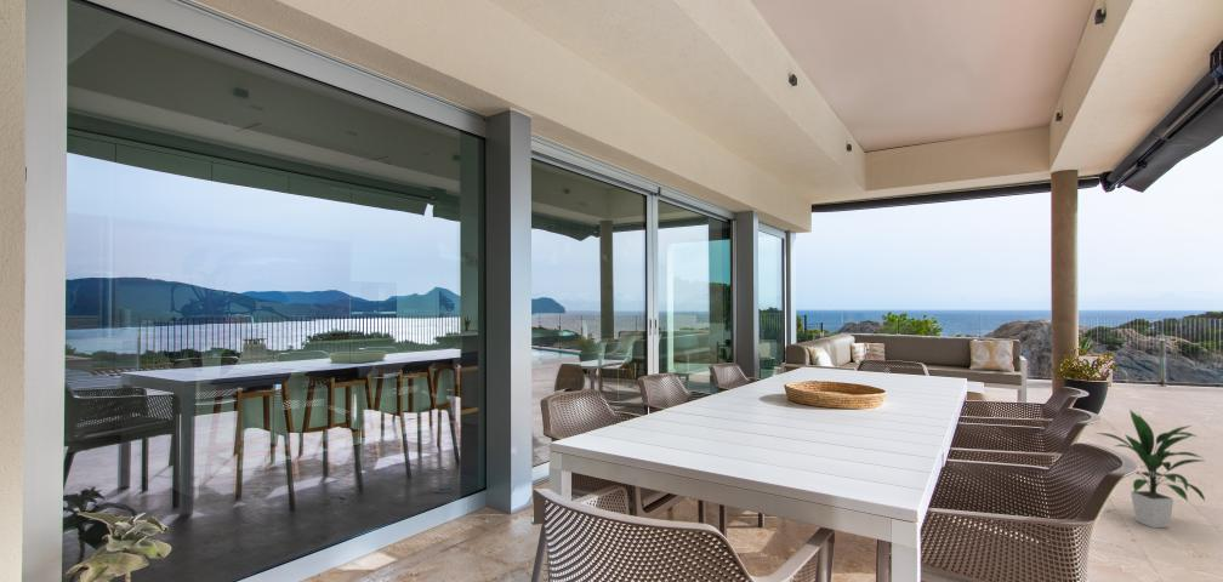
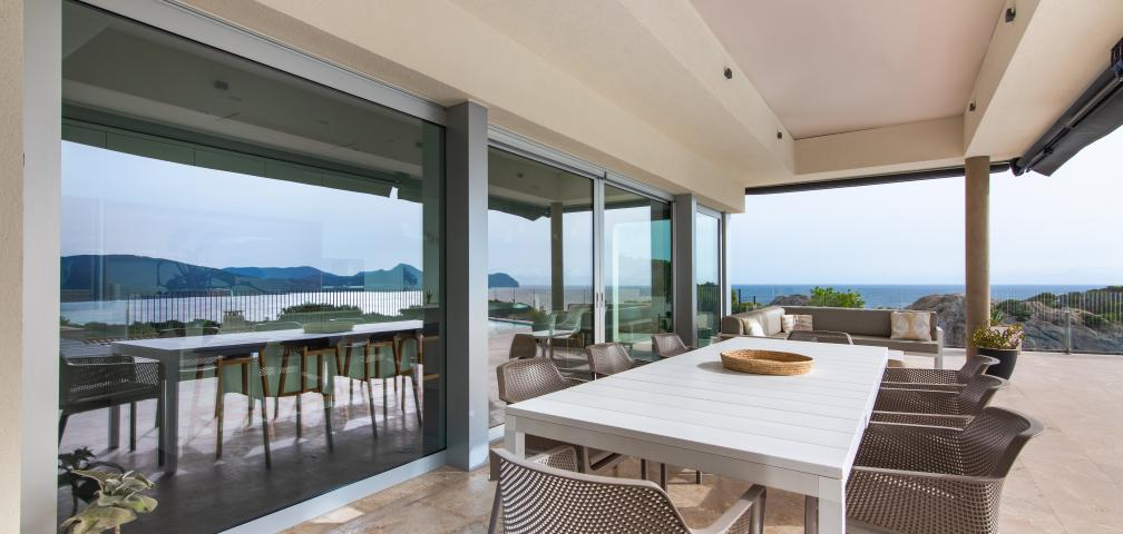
- indoor plant [1096,409,1206,529]
